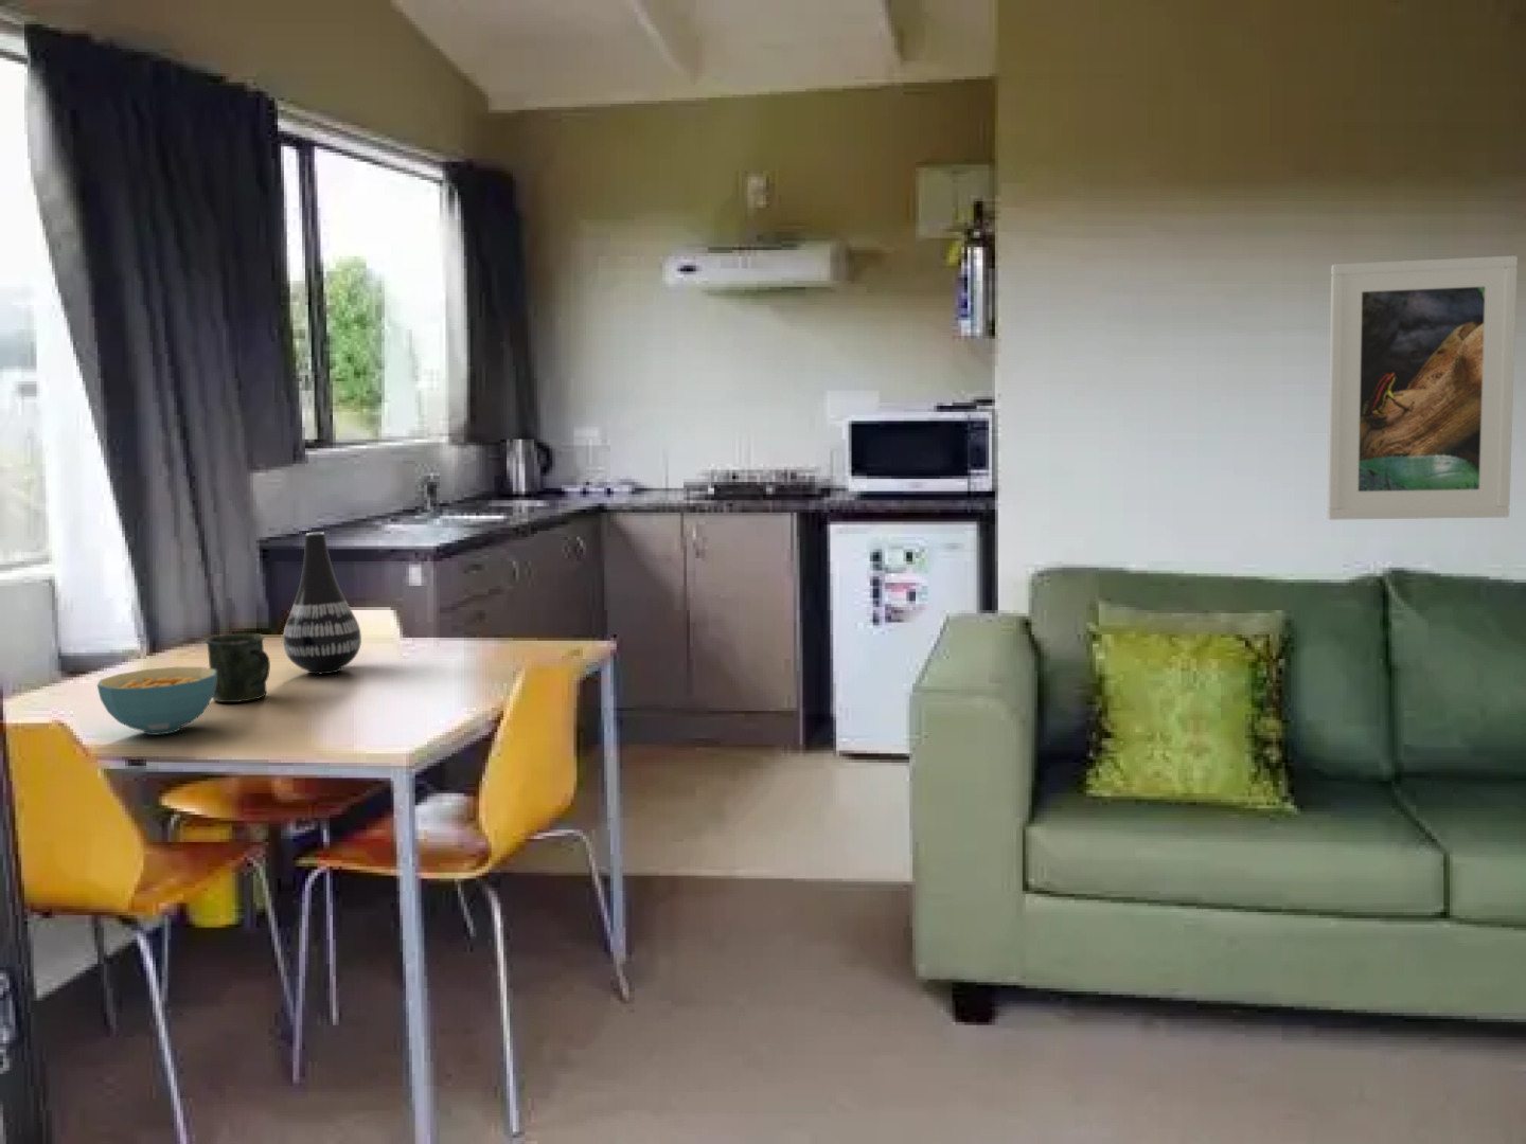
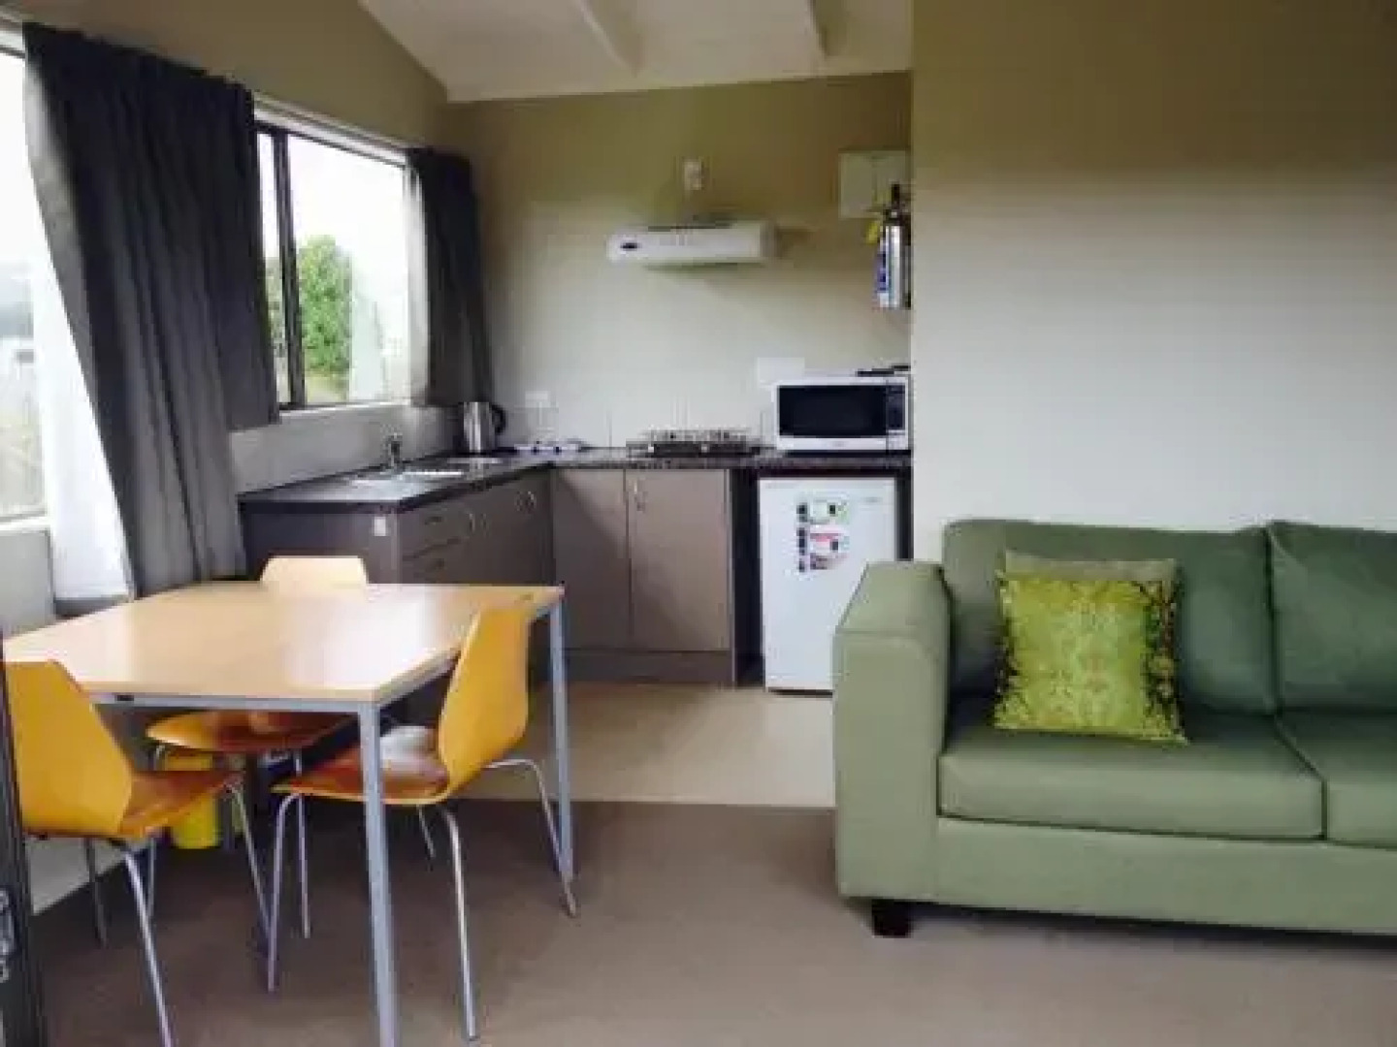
- mug [204,632,272,703]
- cereal bowl [96,666,216,737]
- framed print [1327,255,1519,522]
- vase [282,532,363,675]
